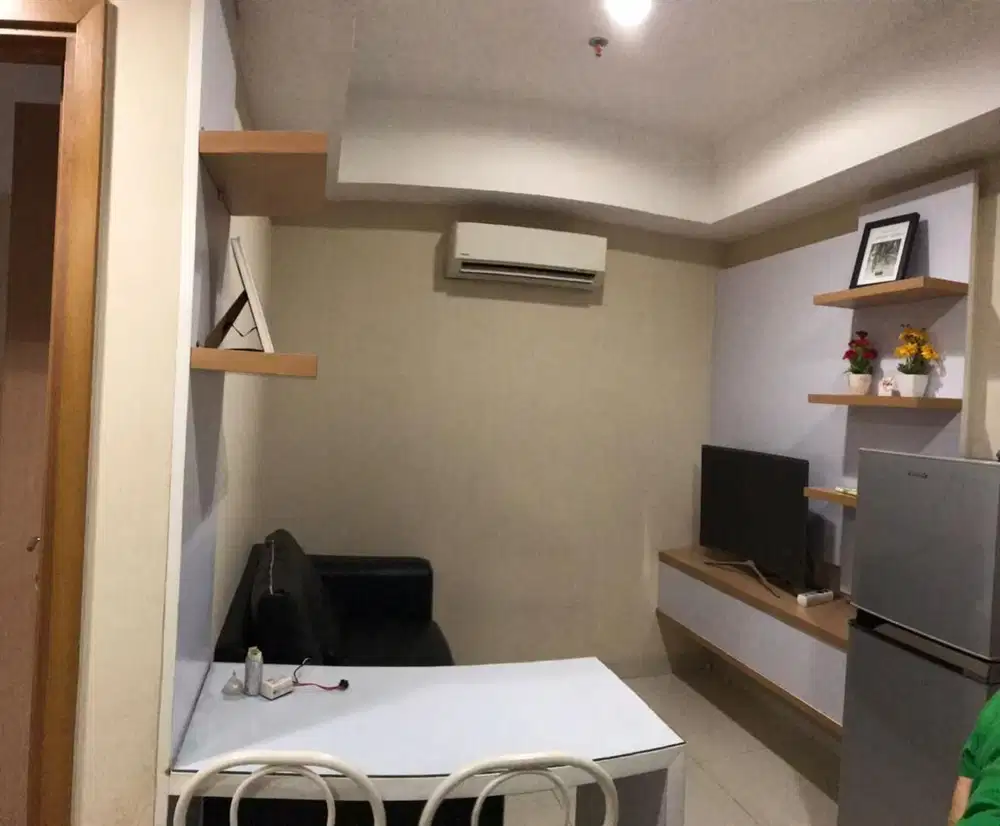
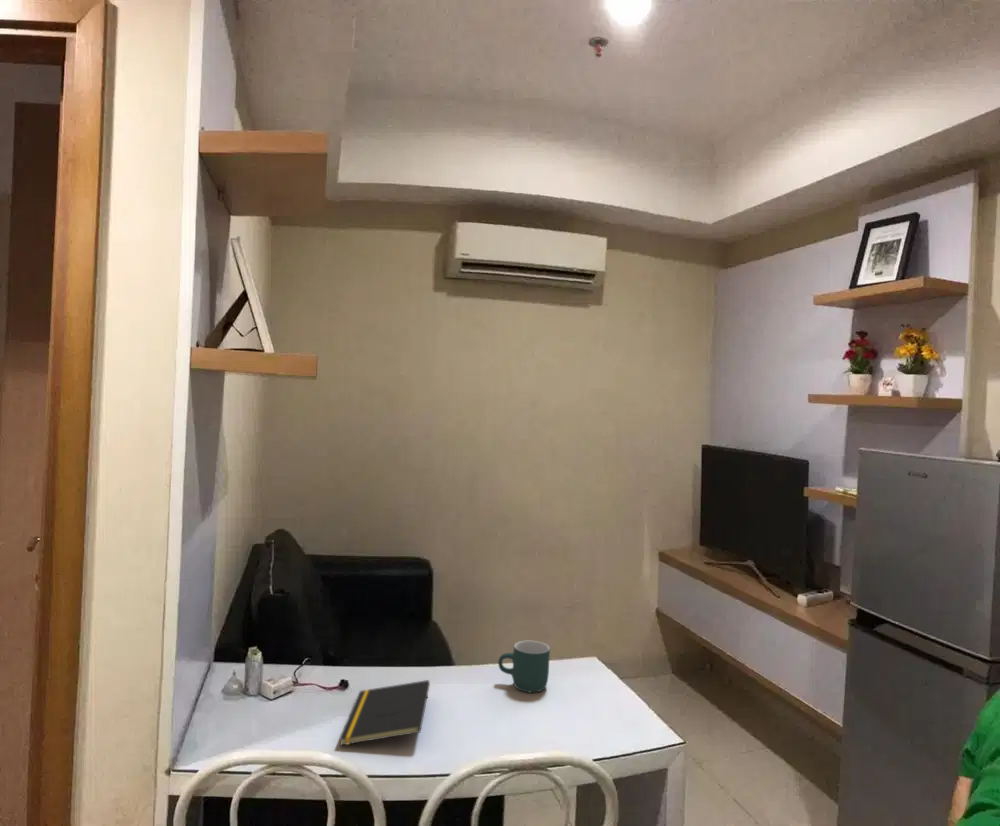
+ mug [497,640,551,693]
+ notepad [338,679,431,746]
